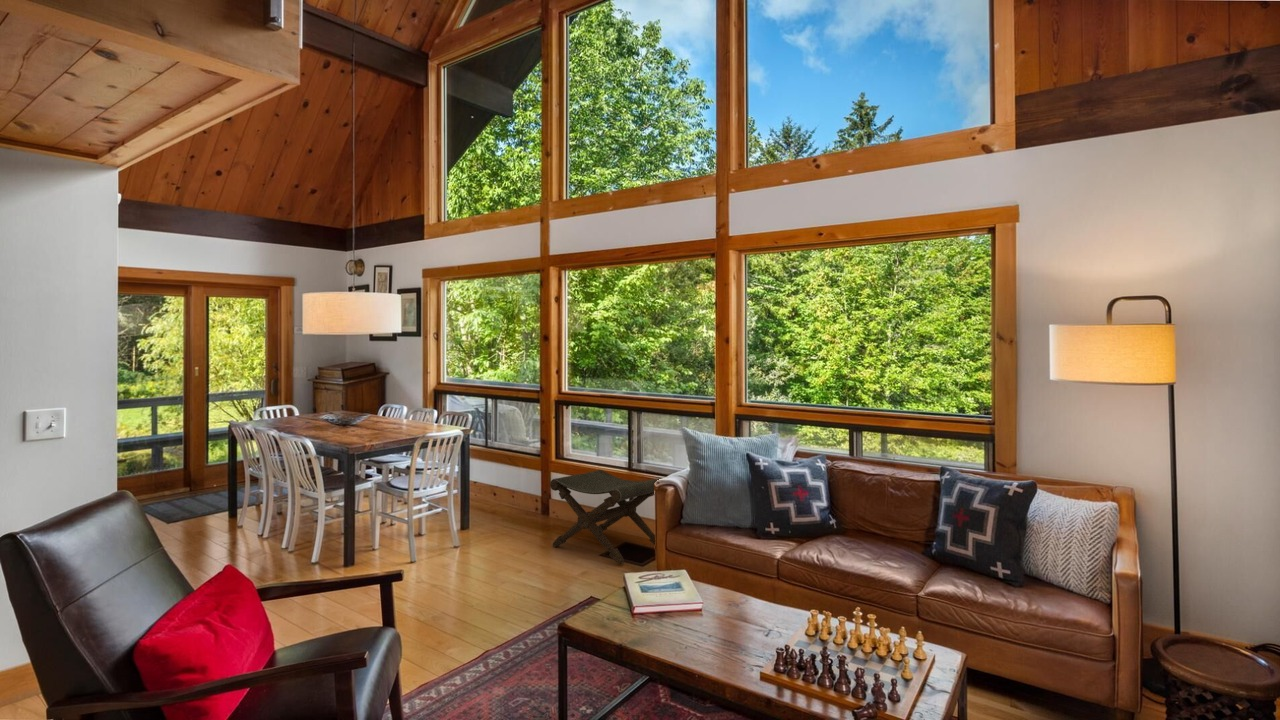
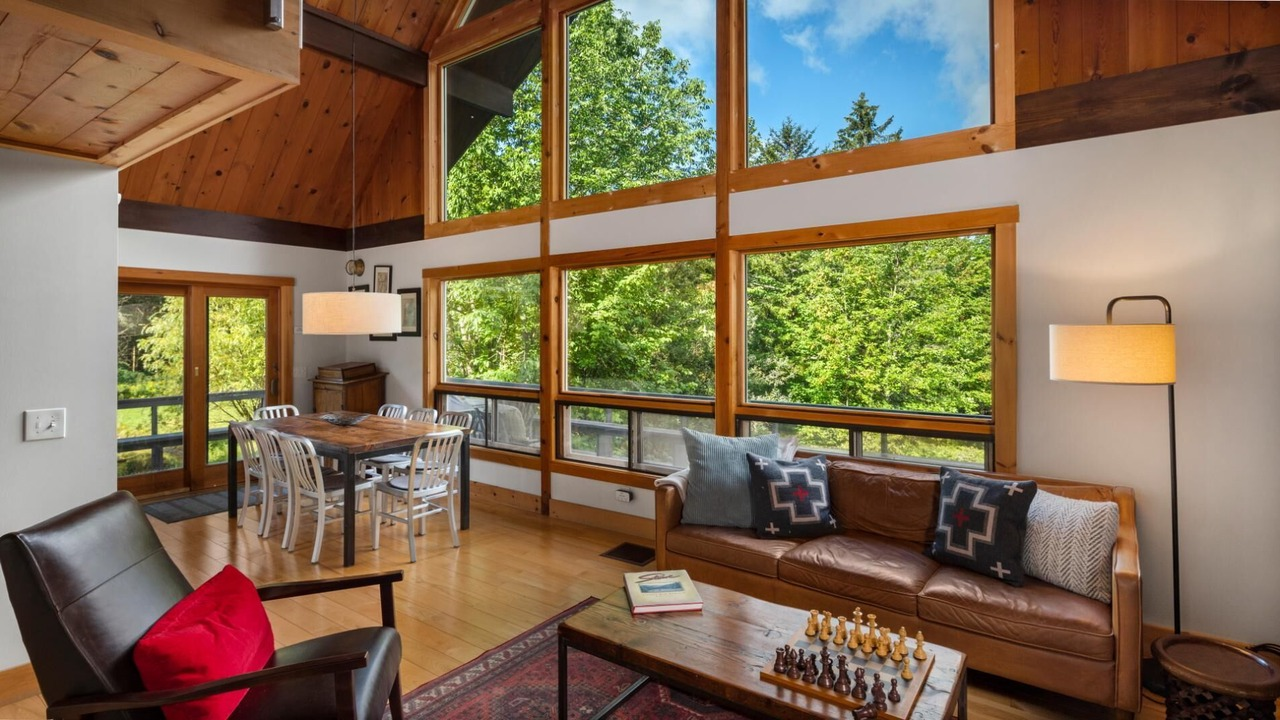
- footstool [549,469,662,565]
